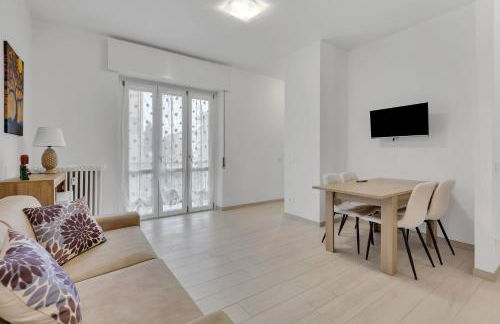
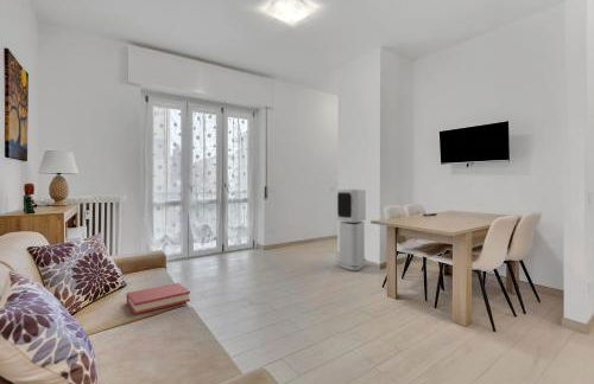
+ air purifier [336,188,367,271]
+ hardback book [126,282,191,315]
